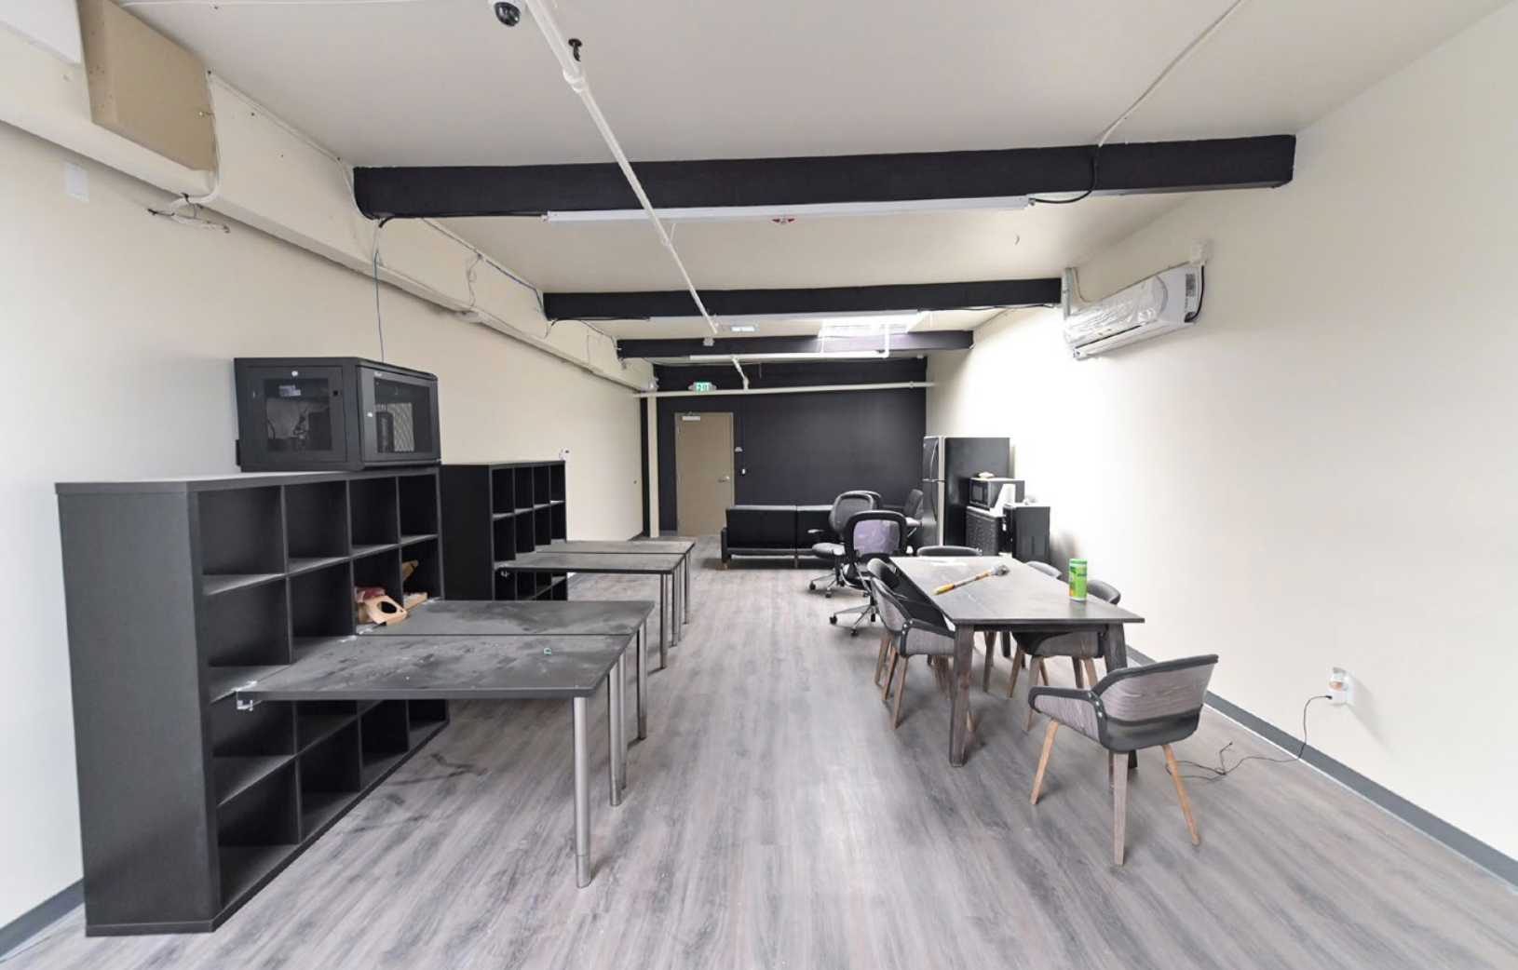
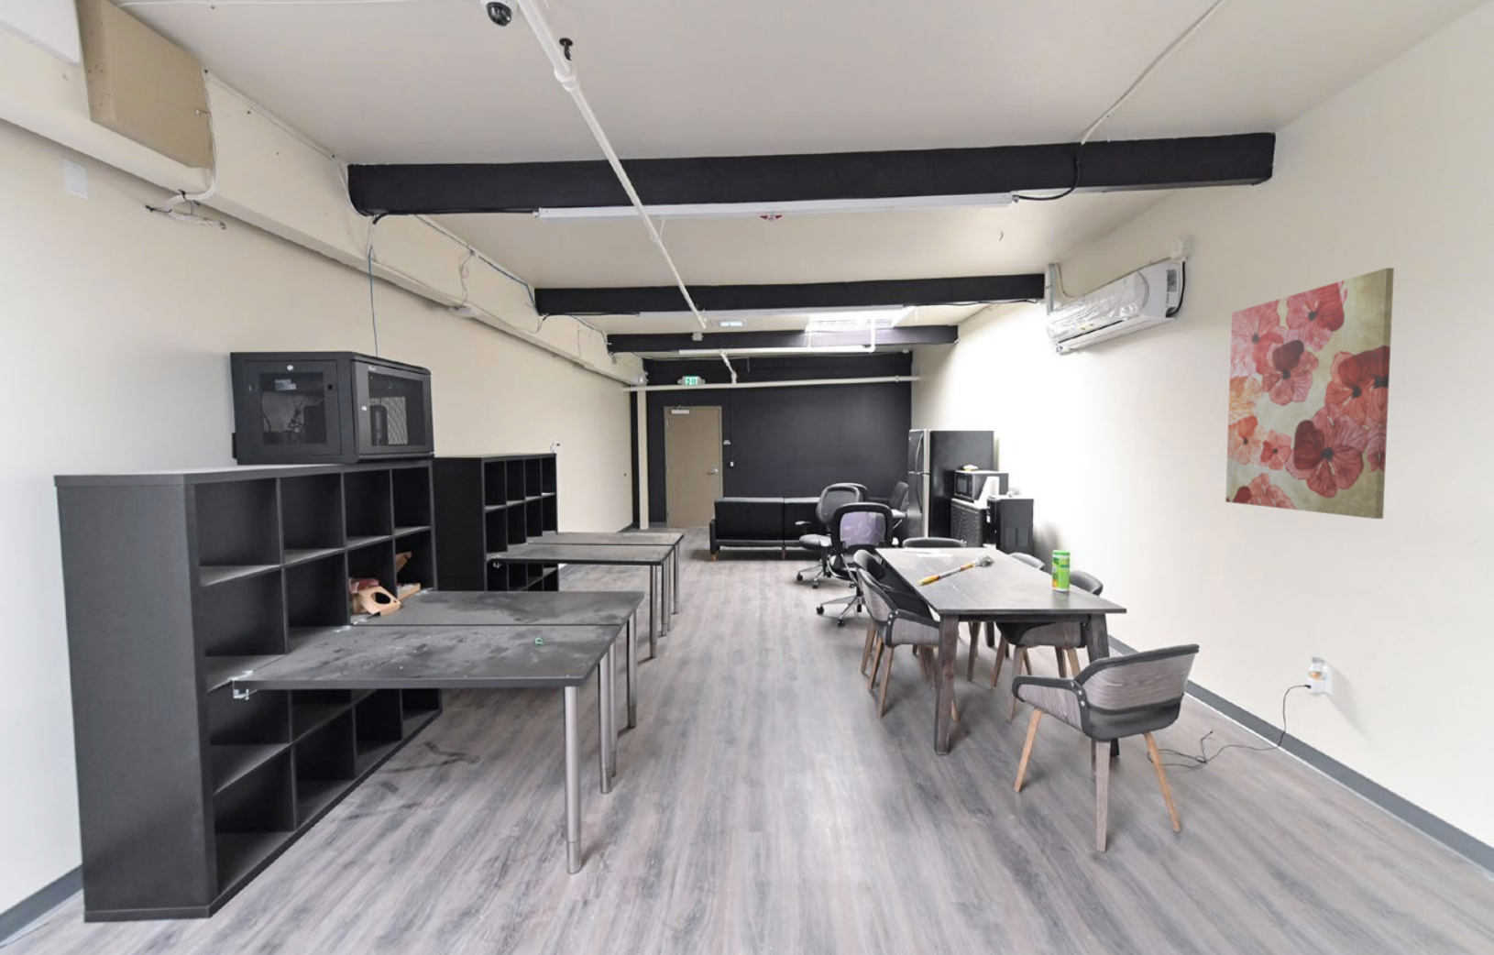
+ wall art [1225,267,1395,519]
